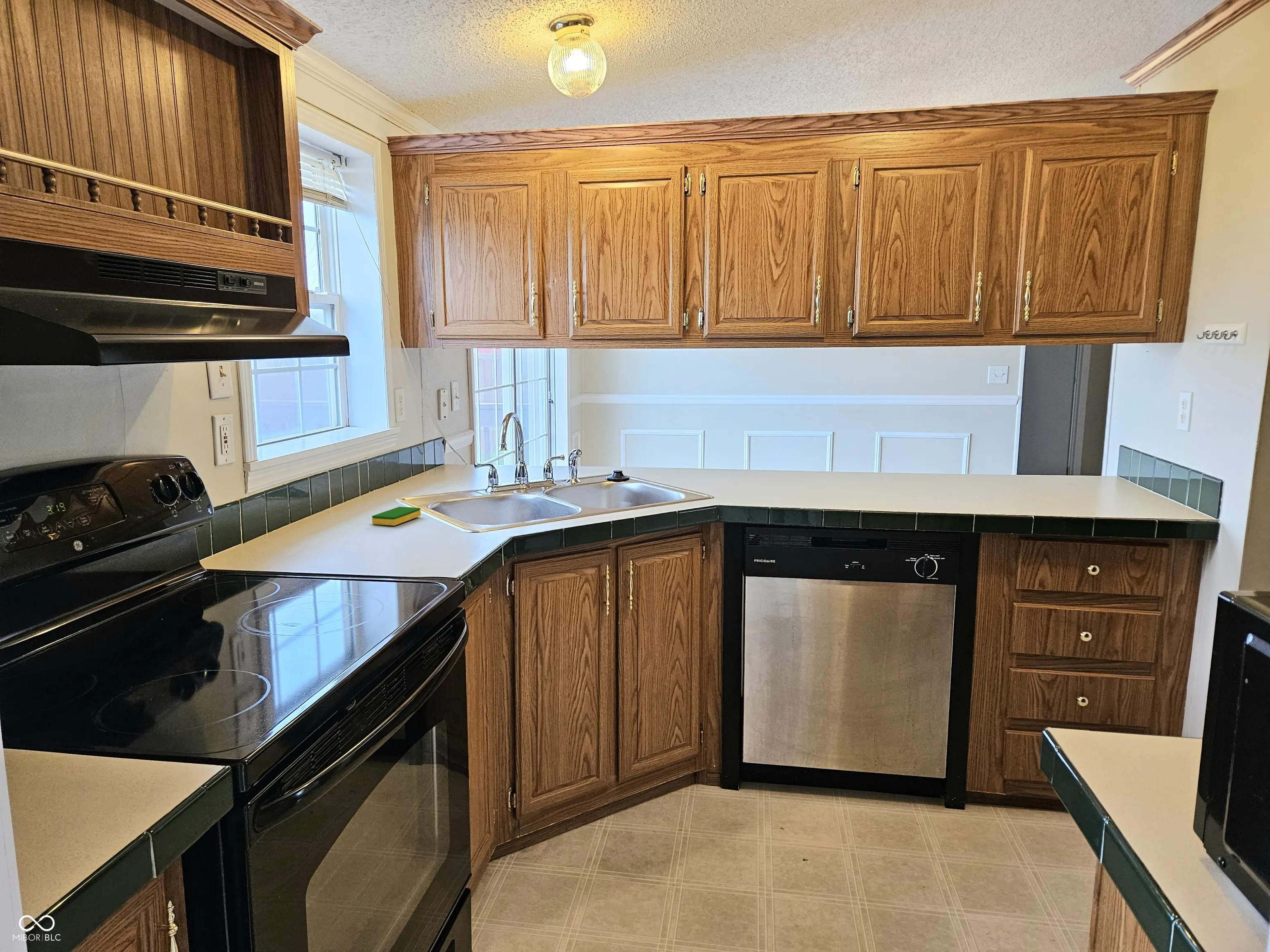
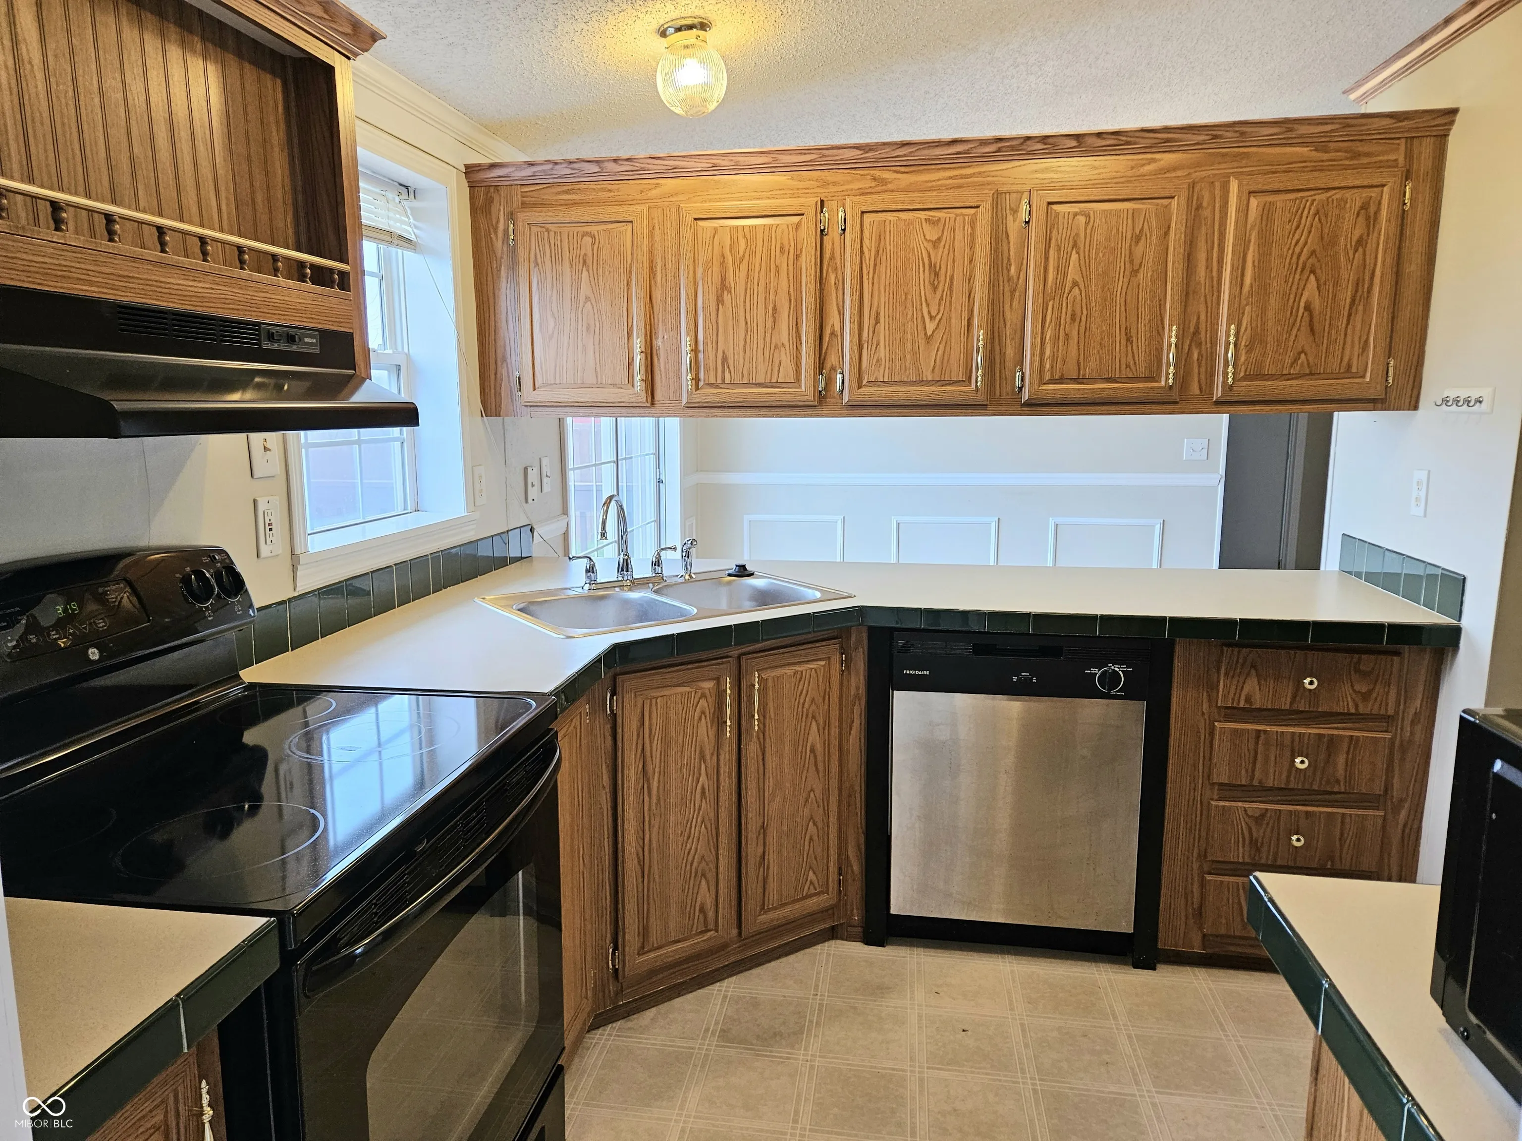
- dish sponge [372,506,421,526]
